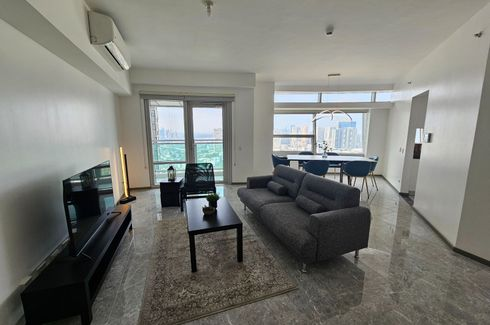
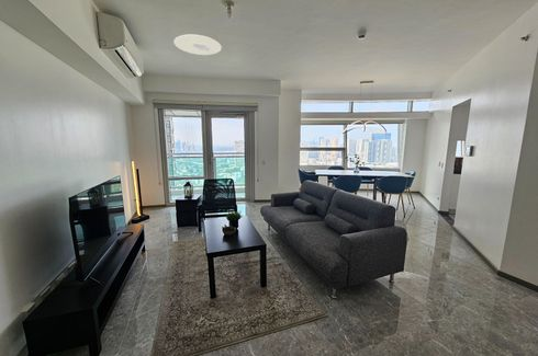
+ ceiling light [173,34,223,56]
